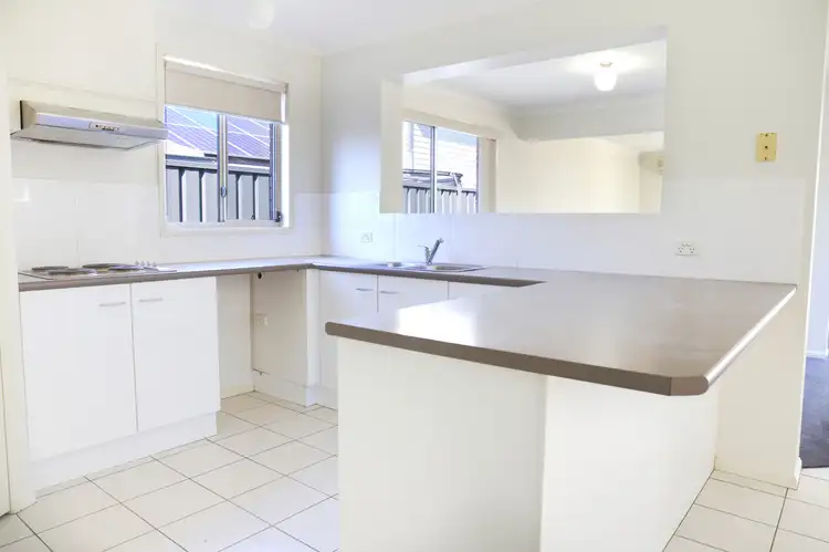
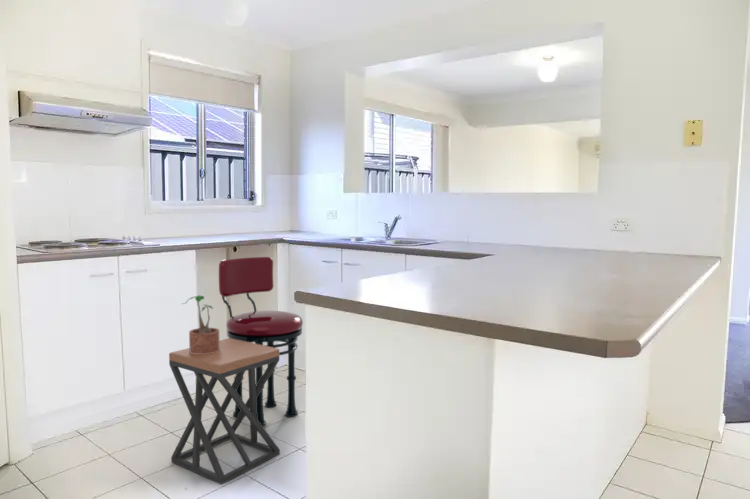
+ stool [218,256,304,428]
+ potted plant [180,294,220,354]
+ stool [168,338,281,485]
